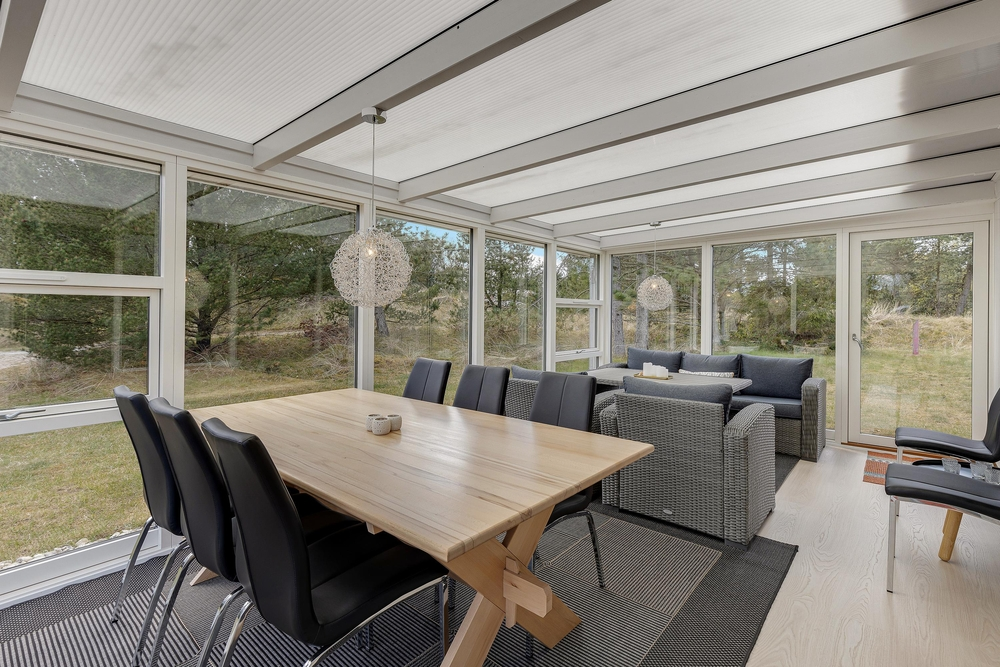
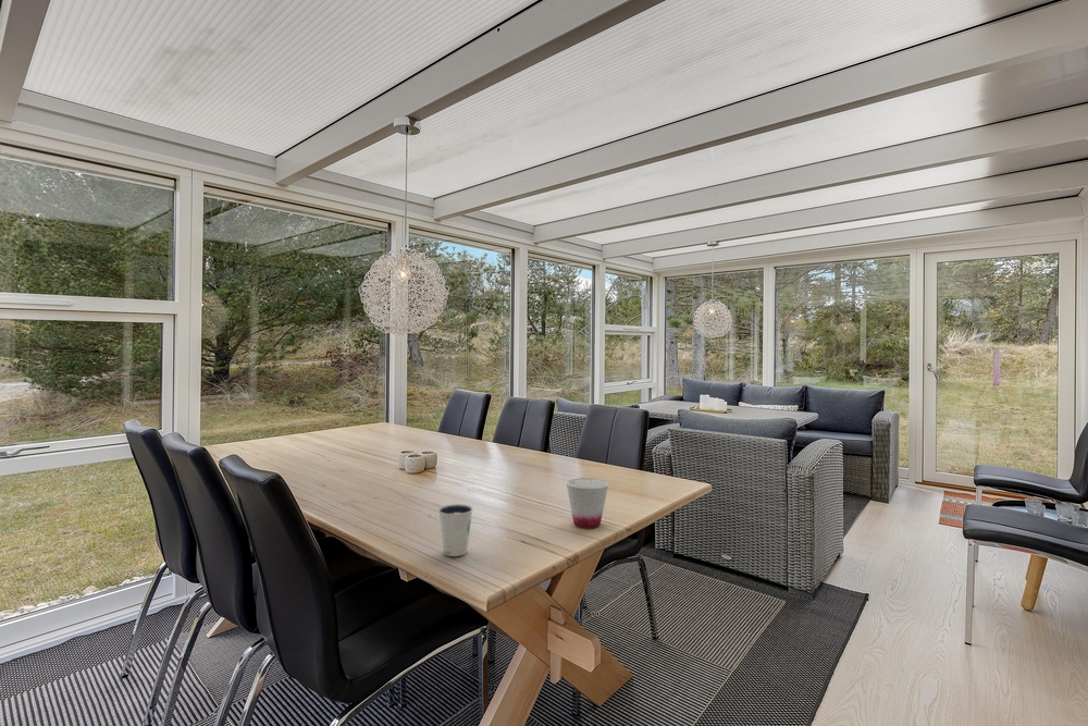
+ dixie cup [437,503,474,557]
+ cup [566,478,609,529]
